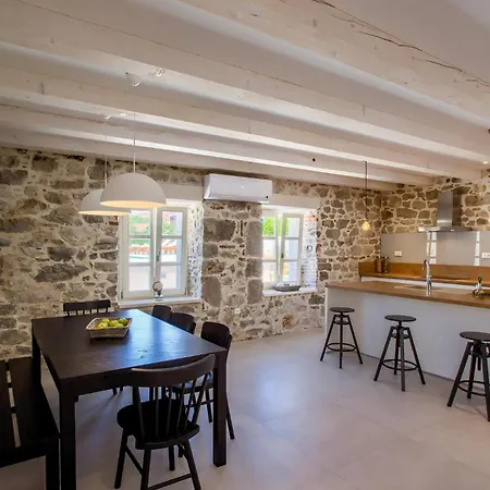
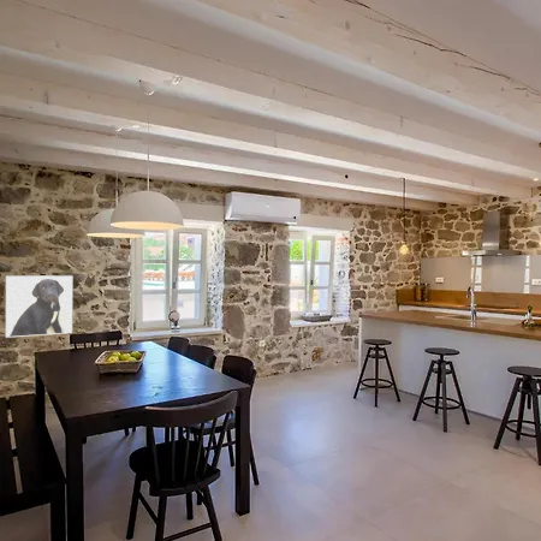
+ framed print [5,274,73,339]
